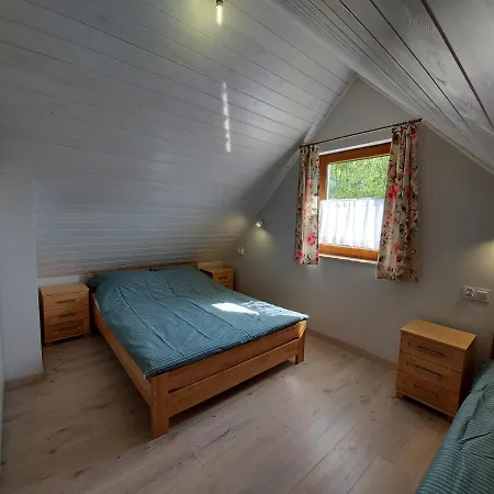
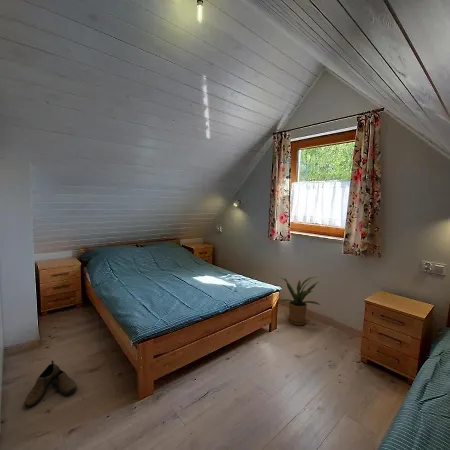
+ house plant [277,276,321,326]
+ shoe [23,360,78,408]
